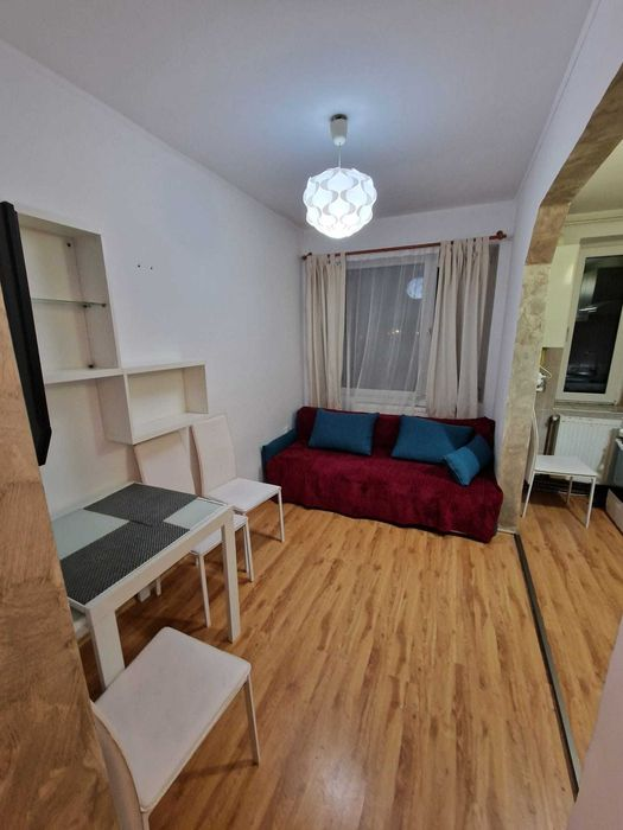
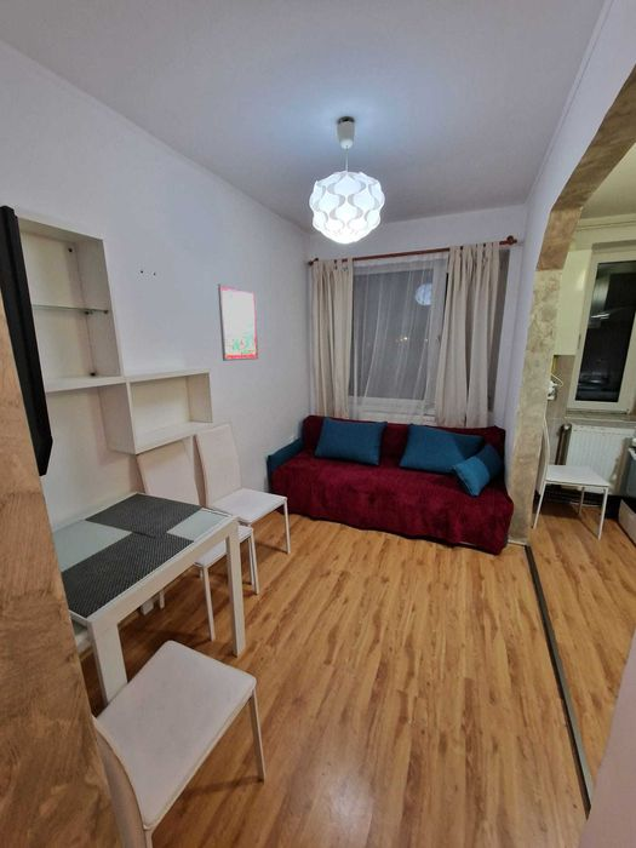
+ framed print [217,282,259,362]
